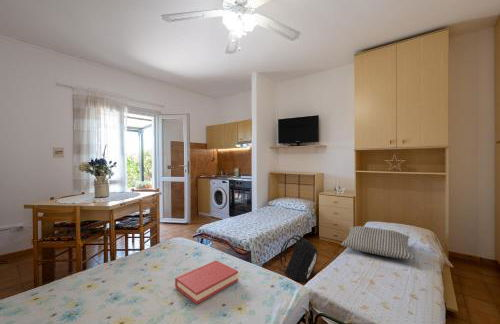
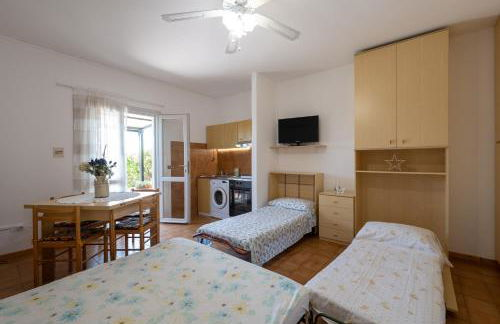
- hardback book [174,260,239,305]
- pillow [340,225,416,260]
- backpack [278,234,319,283]
